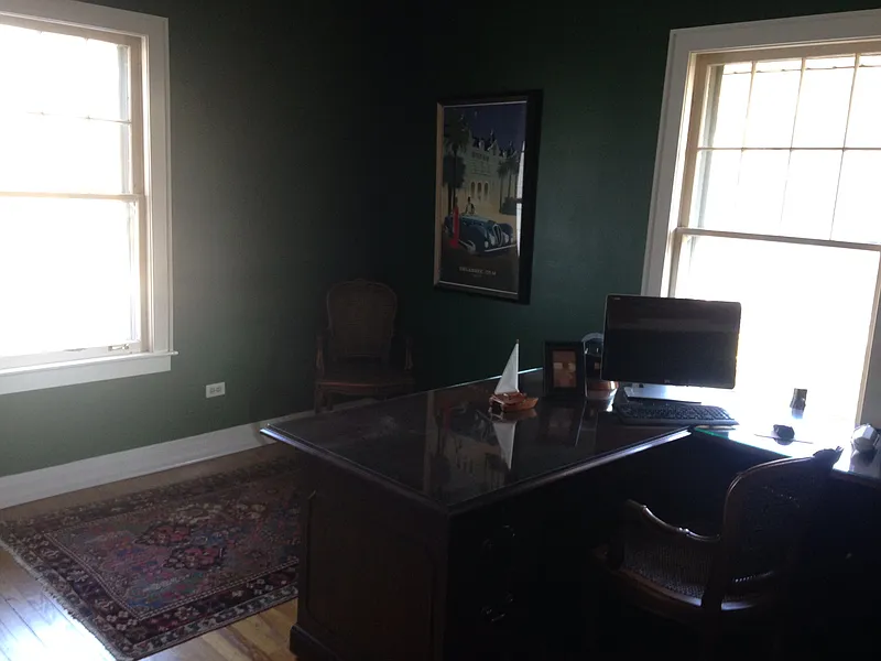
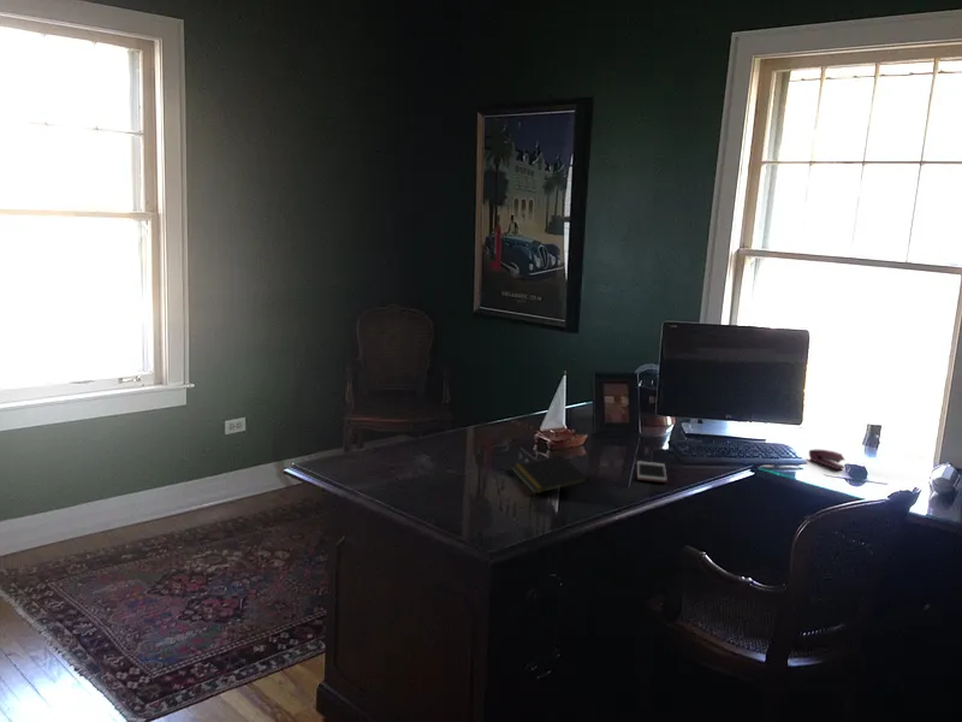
+ cell phone [636,460,667,484]
+ notepad [510,454,589,496]
+ stapler [808,449,845,471]
